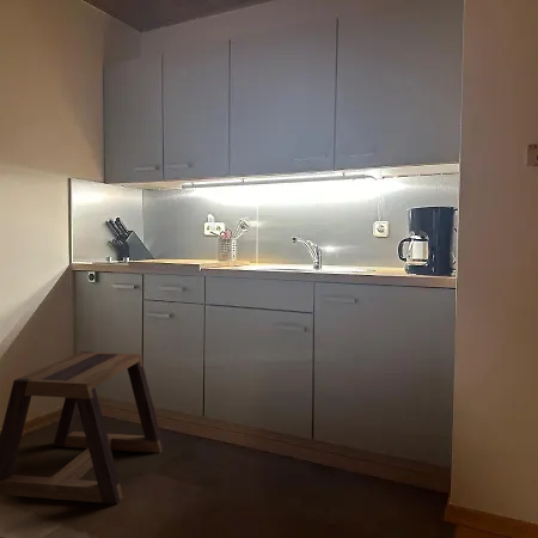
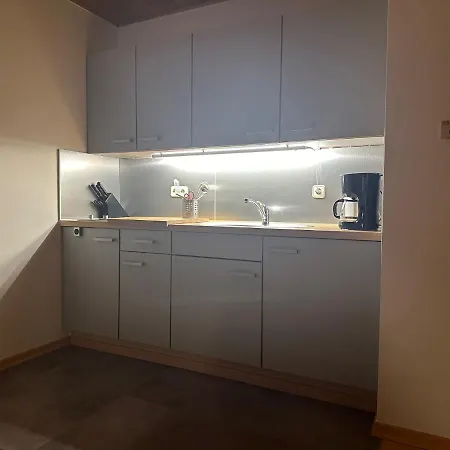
- stool [0,350,165,506]
